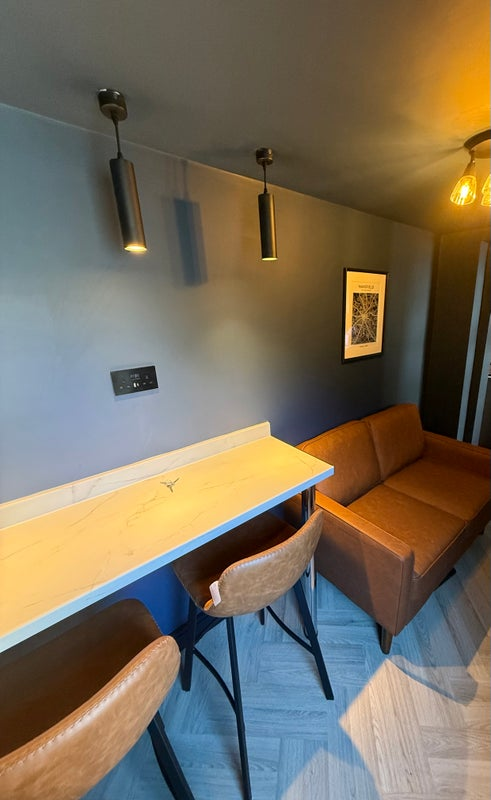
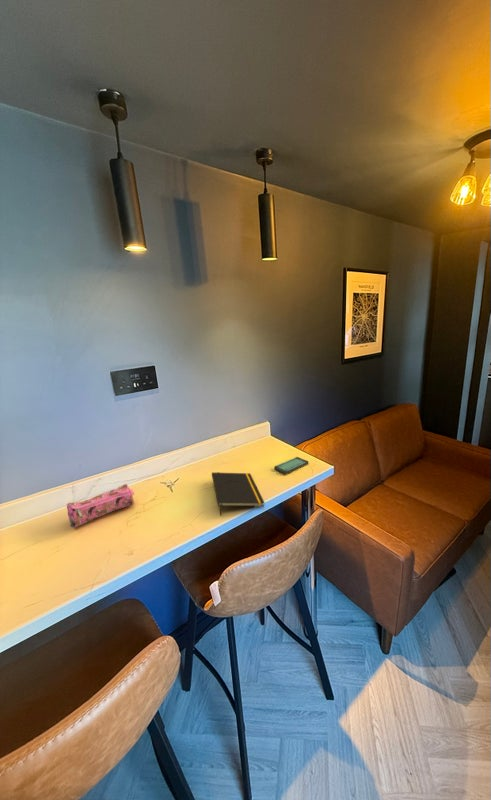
+ pencil case [66,483,135,528]
+ notepad [211,471,266,516]
+ smartphone [273,456,309,475]
